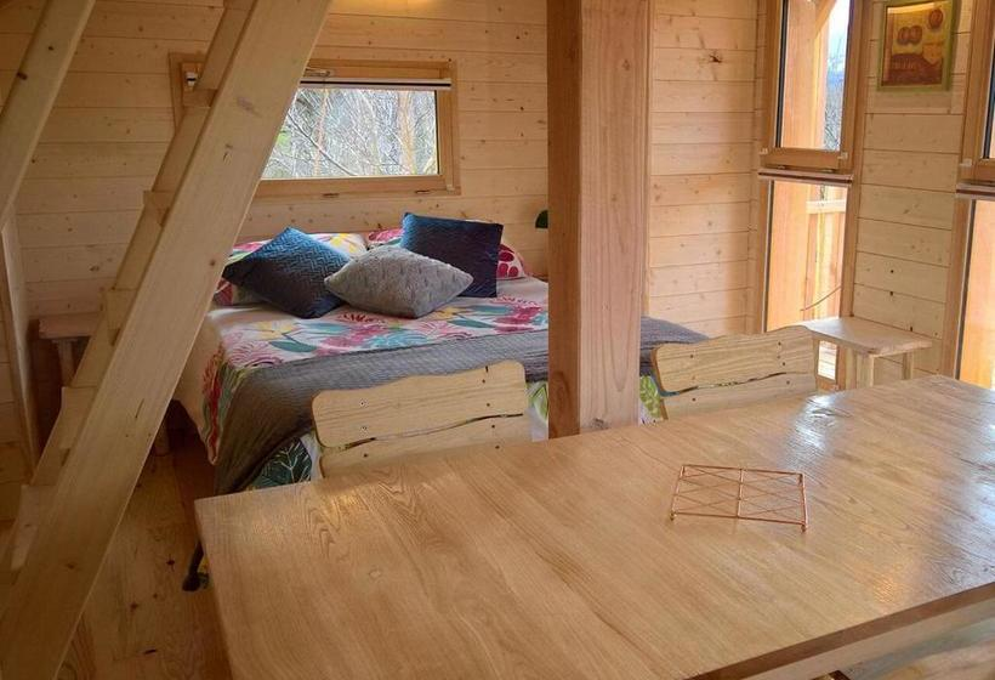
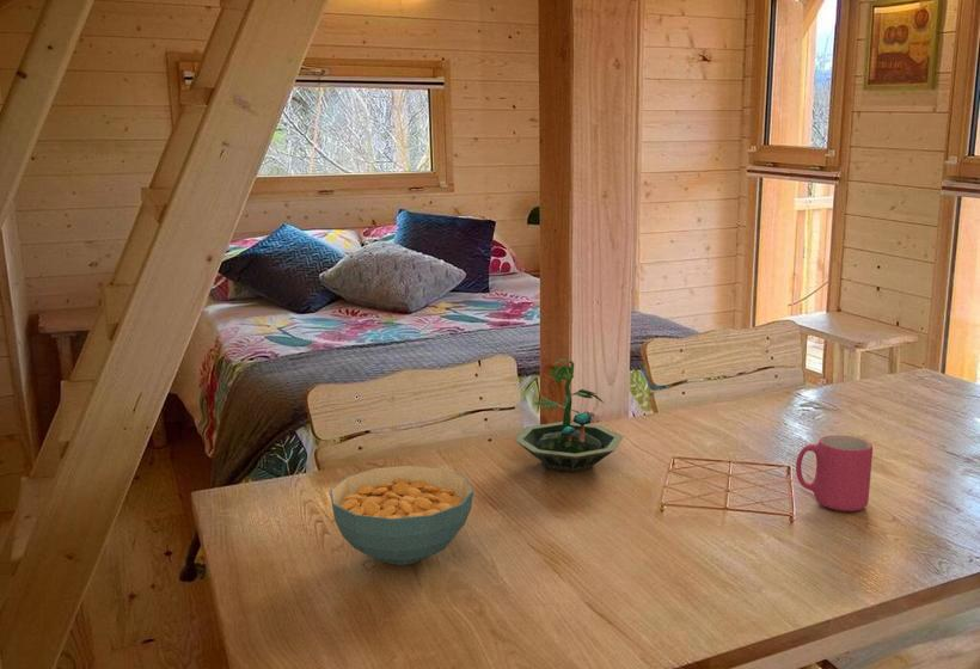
+ cereal bowl [329,465,474,566]
+ terrarium [513,357,624,473]
+ mug [795,434,874,513]
